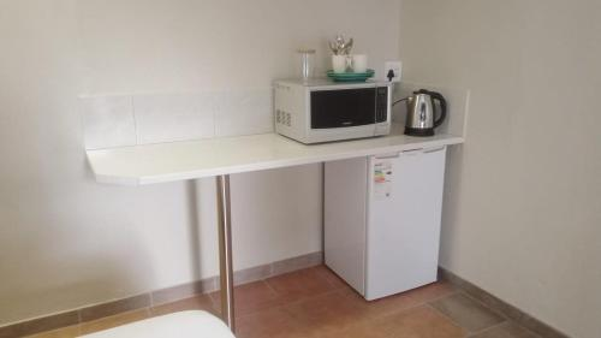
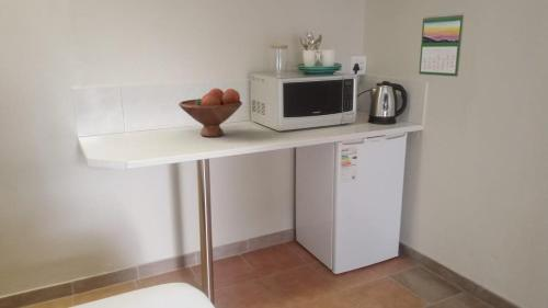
+ calendar [418,12,465,78]
+ fruit bowl [178,88,243,138]
